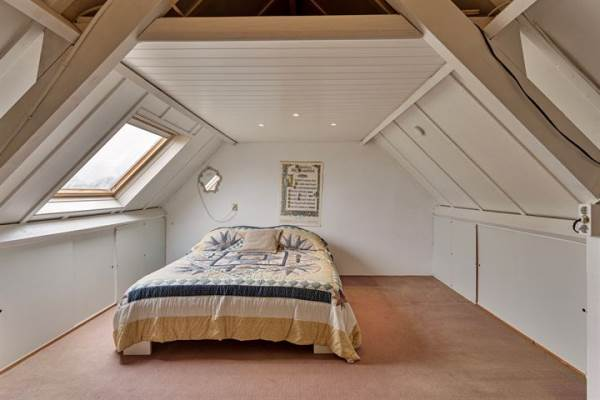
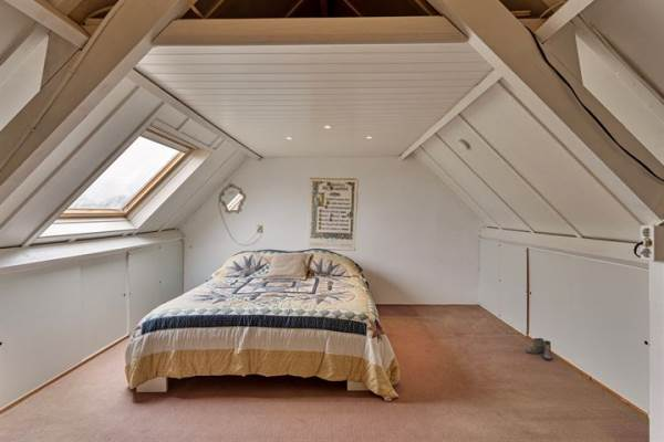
+ boots [526,337,559,360]
